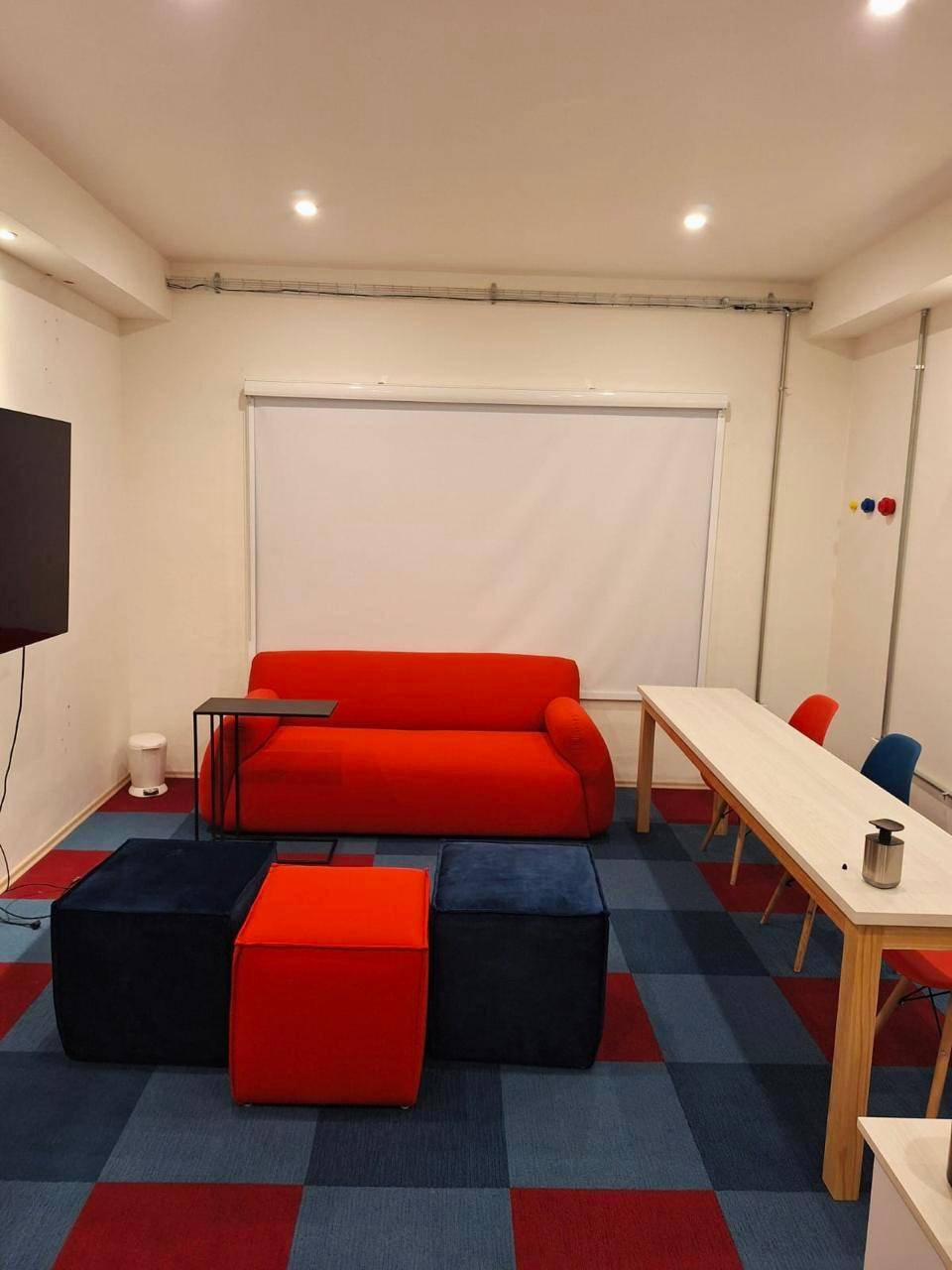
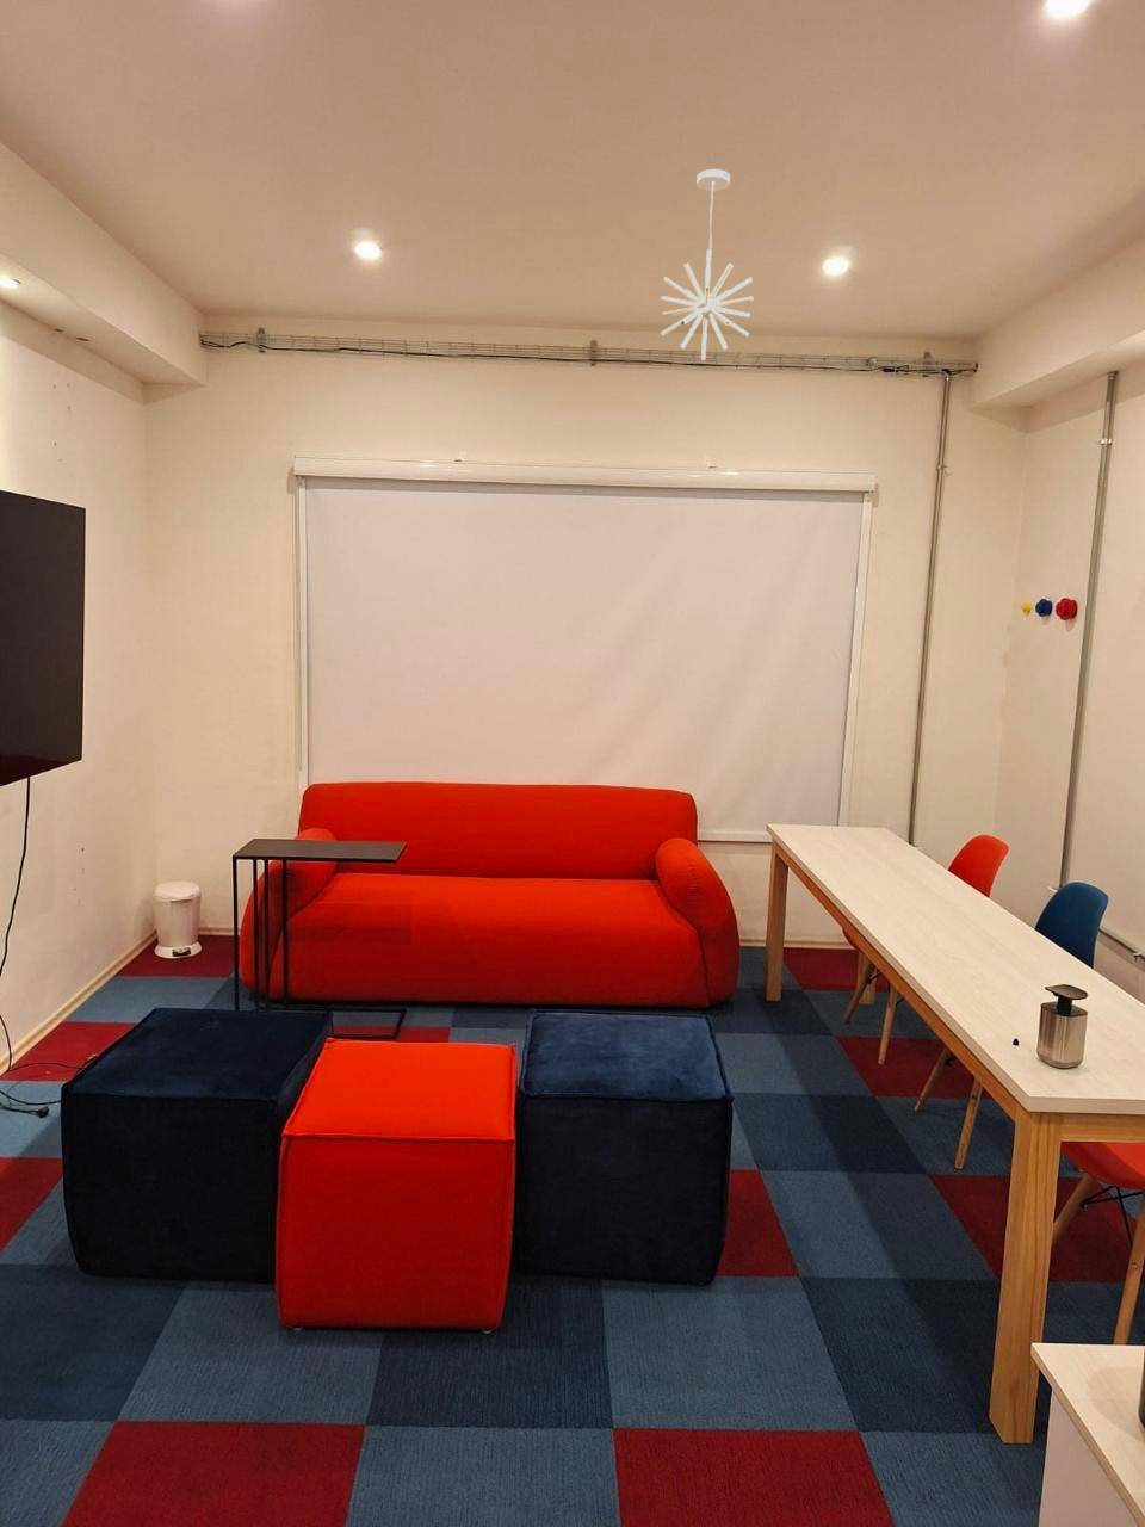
+ pendant light [659,168,754,362]
